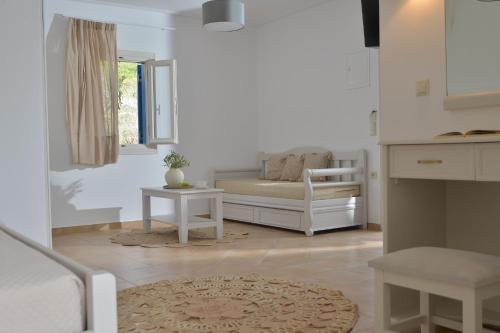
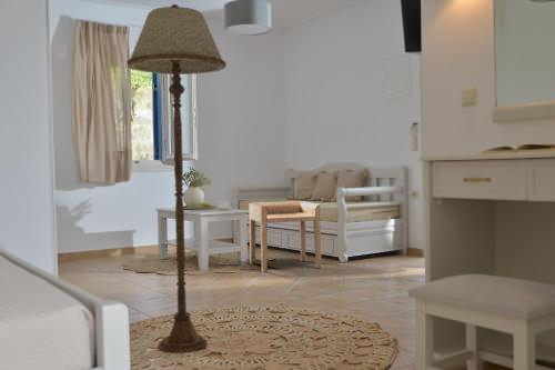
+ floor lamp [127,3,228,354]
+ side table [248,200,322,273]
